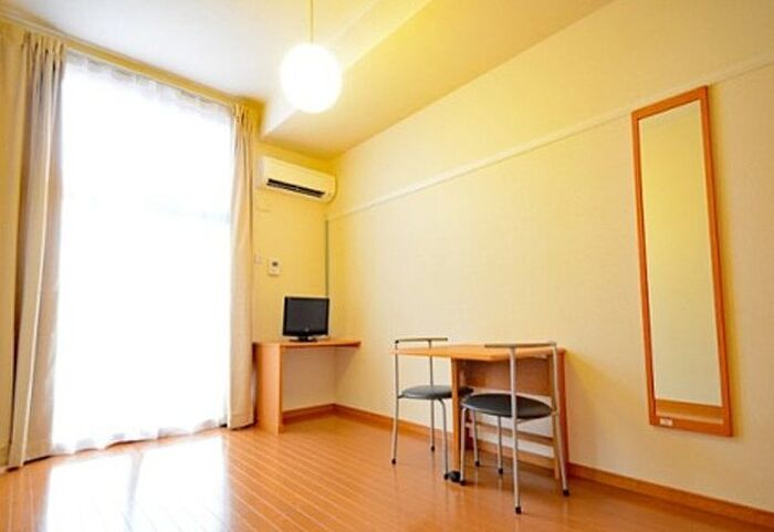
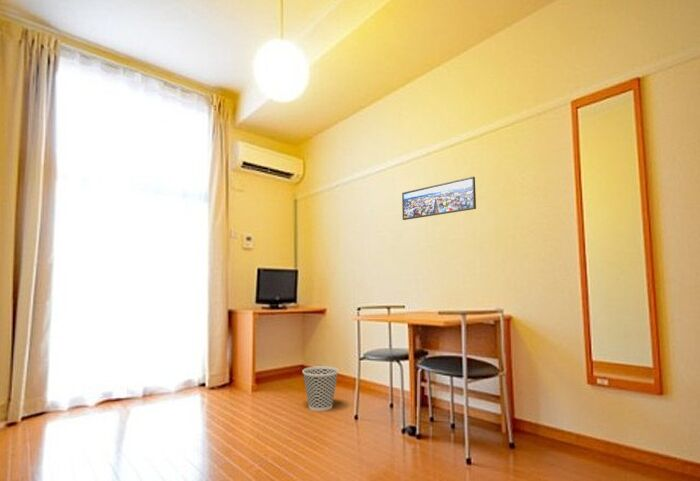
+ wastebasket [301,365,340,412]
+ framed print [401,176,477,221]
